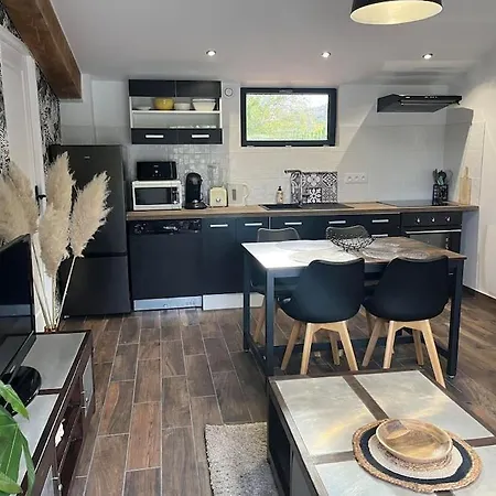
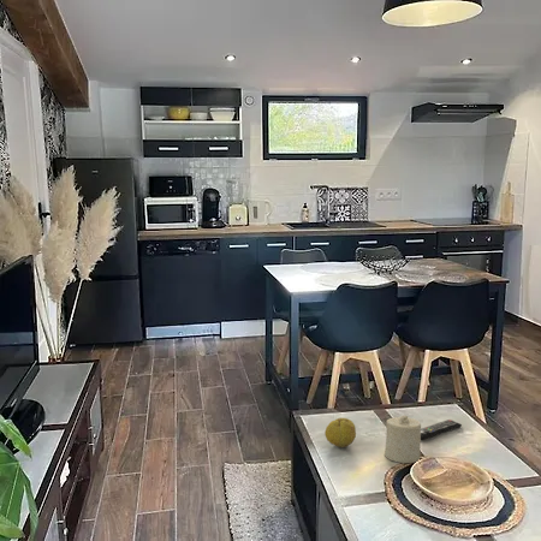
+ candle [384,415,422,464]
+ fruit [323,417,357,448]
+ remote control [421,418,463,441]
